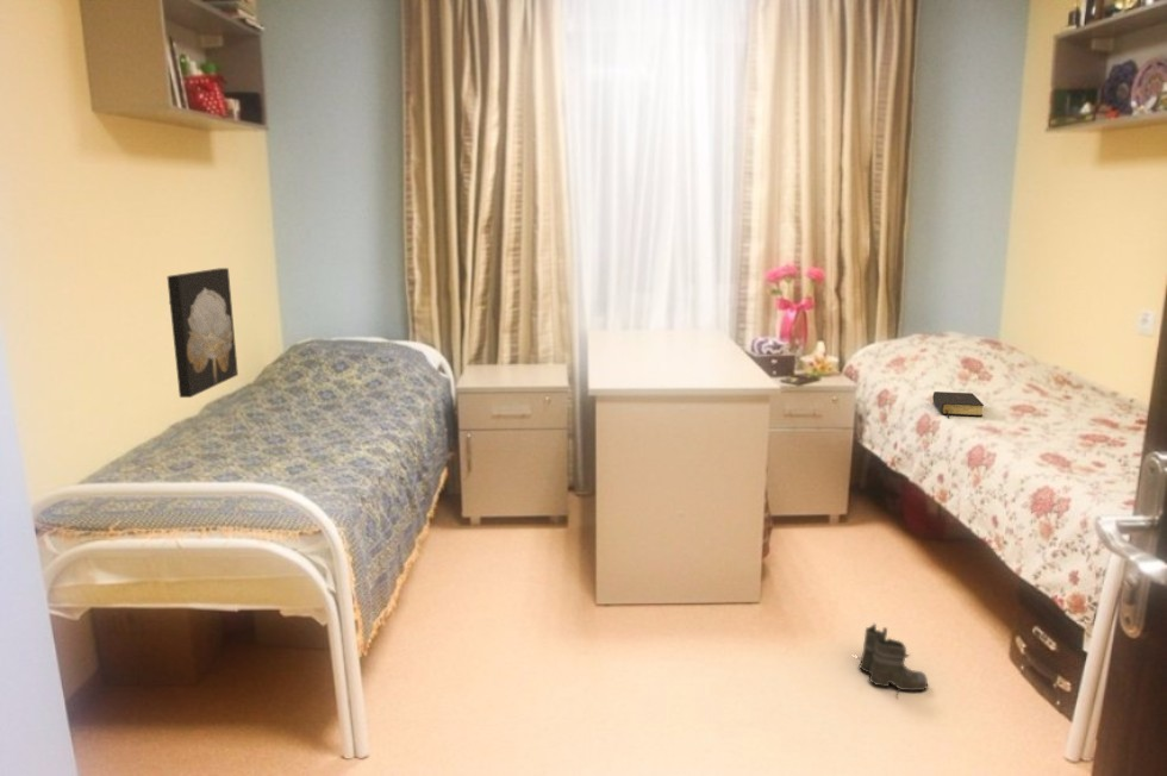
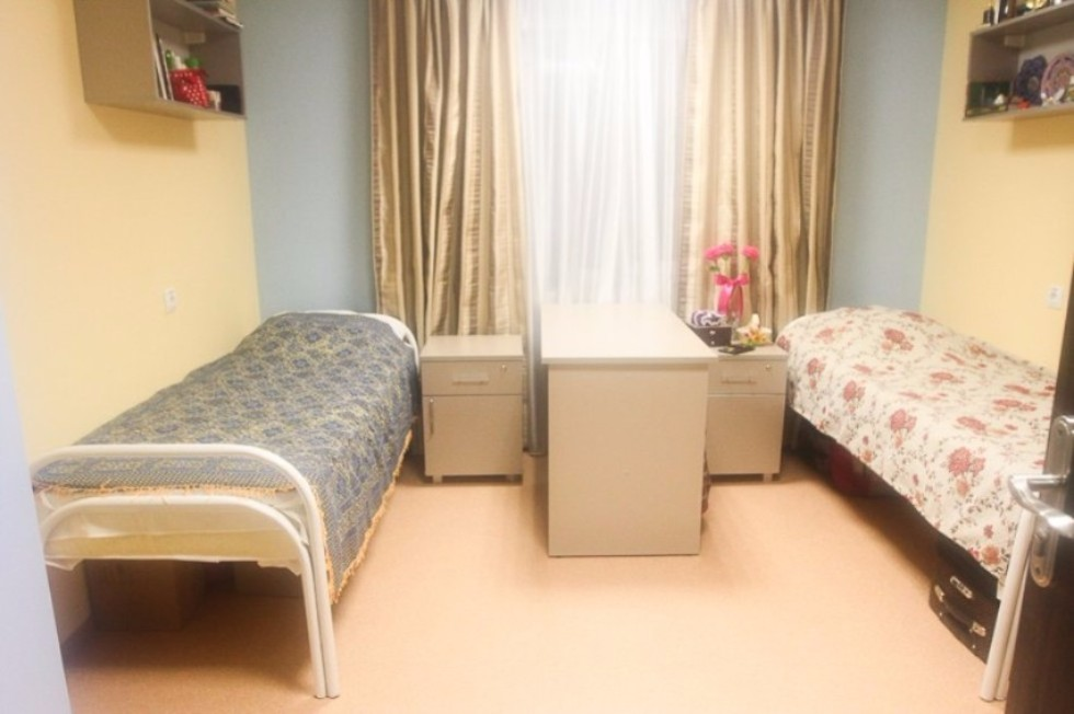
- bible [931,390,985,419]
- wall art [166,267,239,399]
- boots [857,622,929,699]
